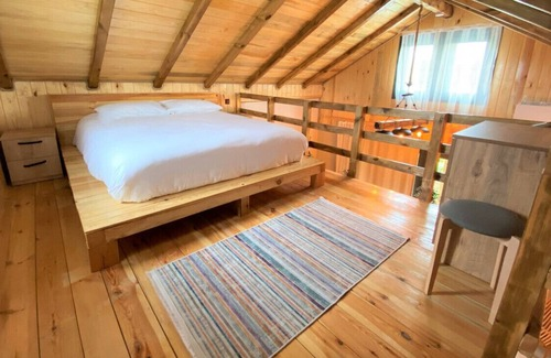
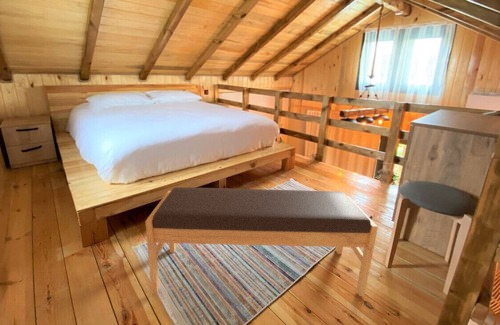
+ bench [144,186,379,297]
